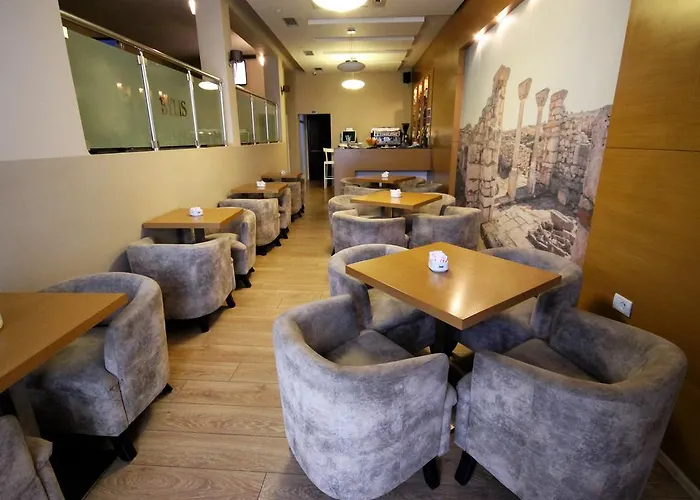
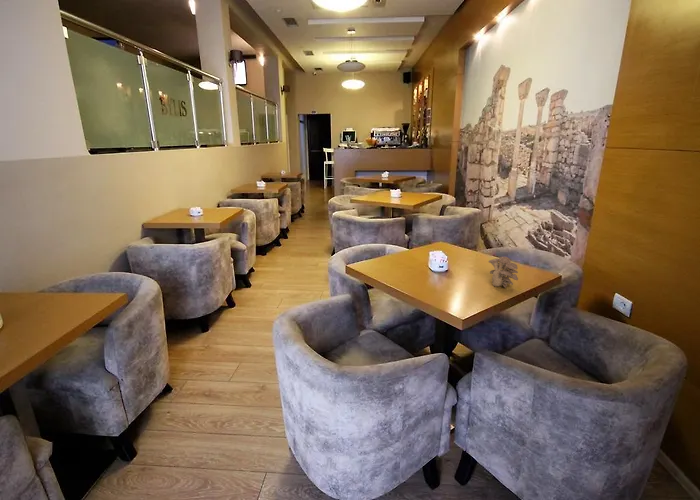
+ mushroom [487,256,519,289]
